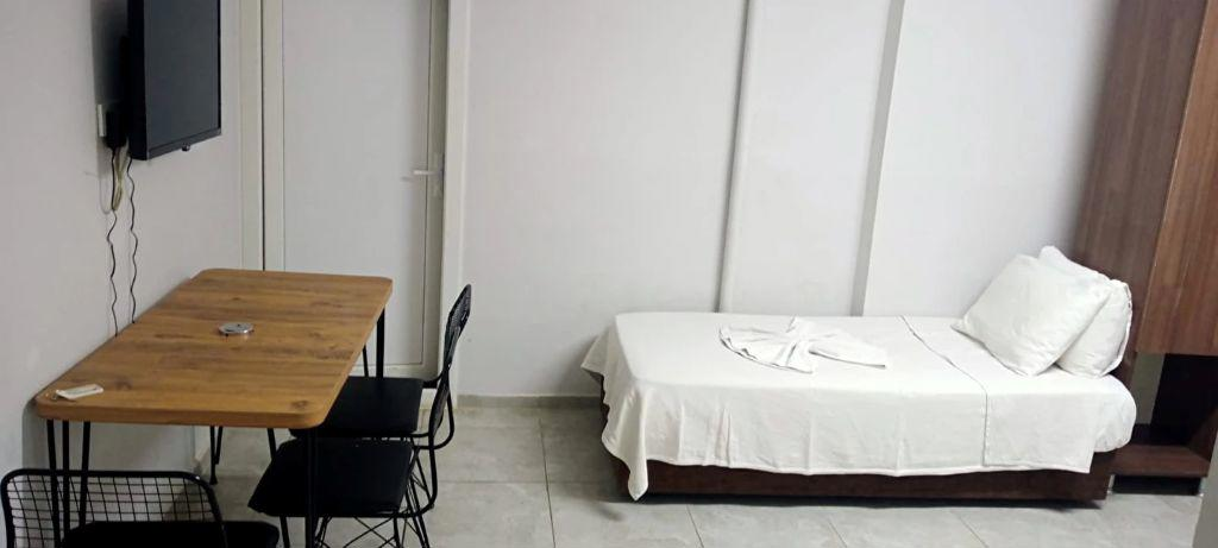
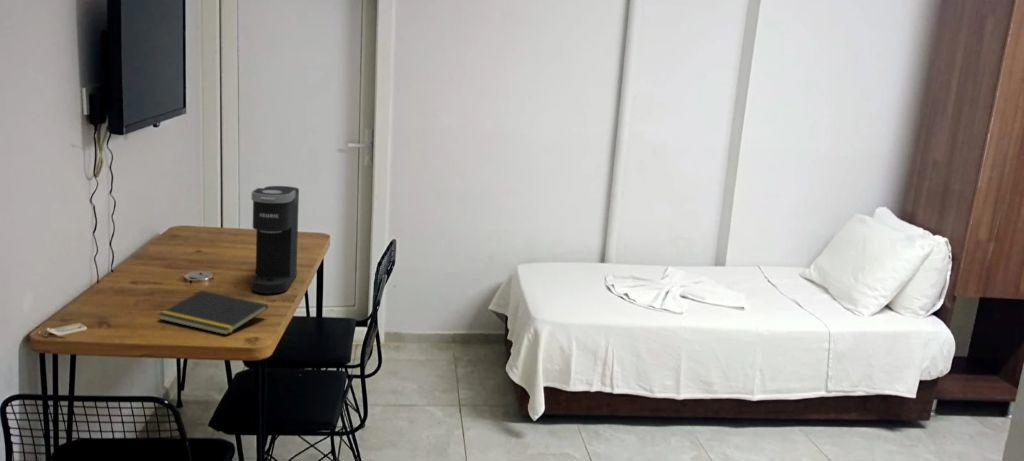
+ notepad [157,289,269,336]
+ coffee maker [251,185,300,294]
